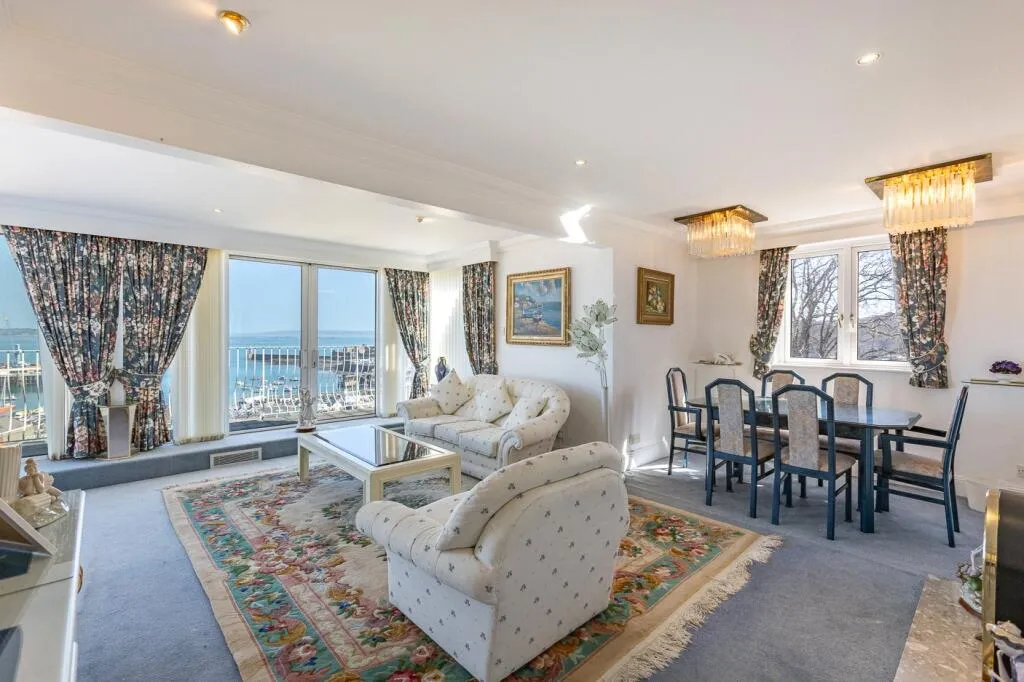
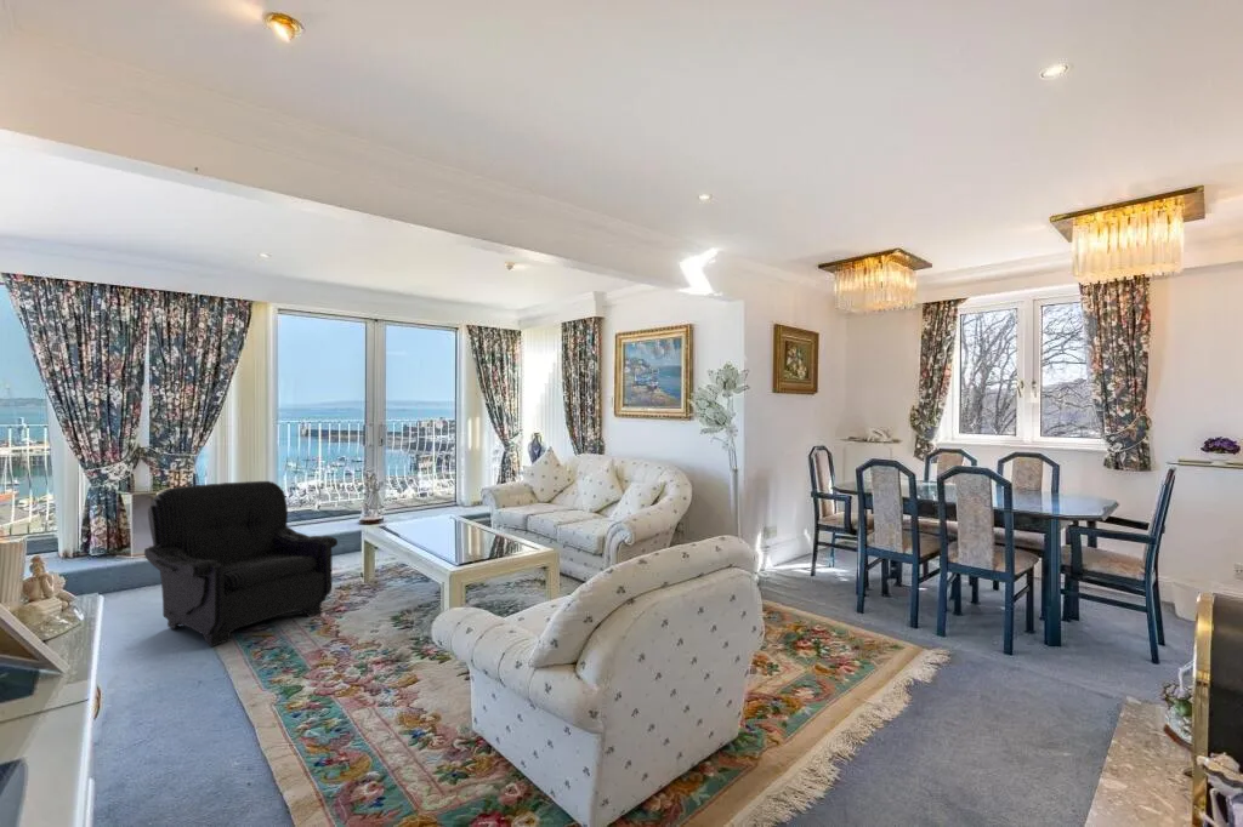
+ armchair [143,480,339,648]
